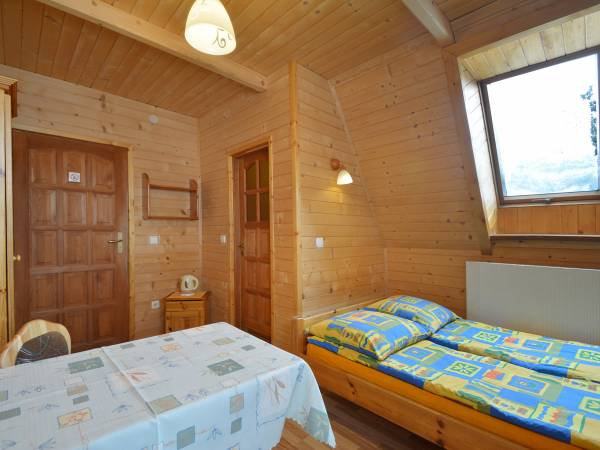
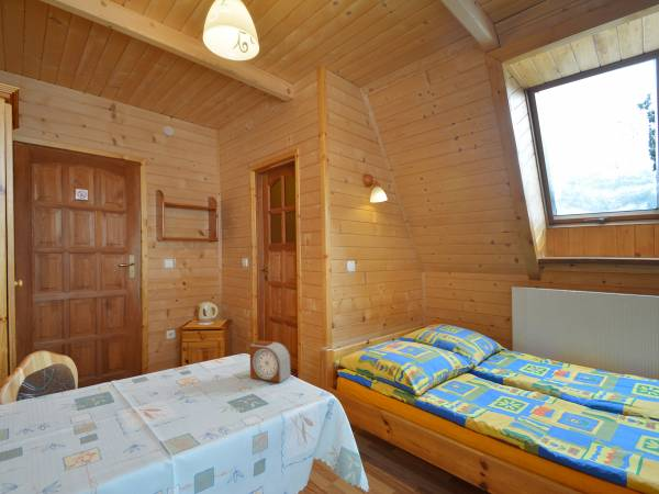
+ alarm clock [248,339,292,383]
